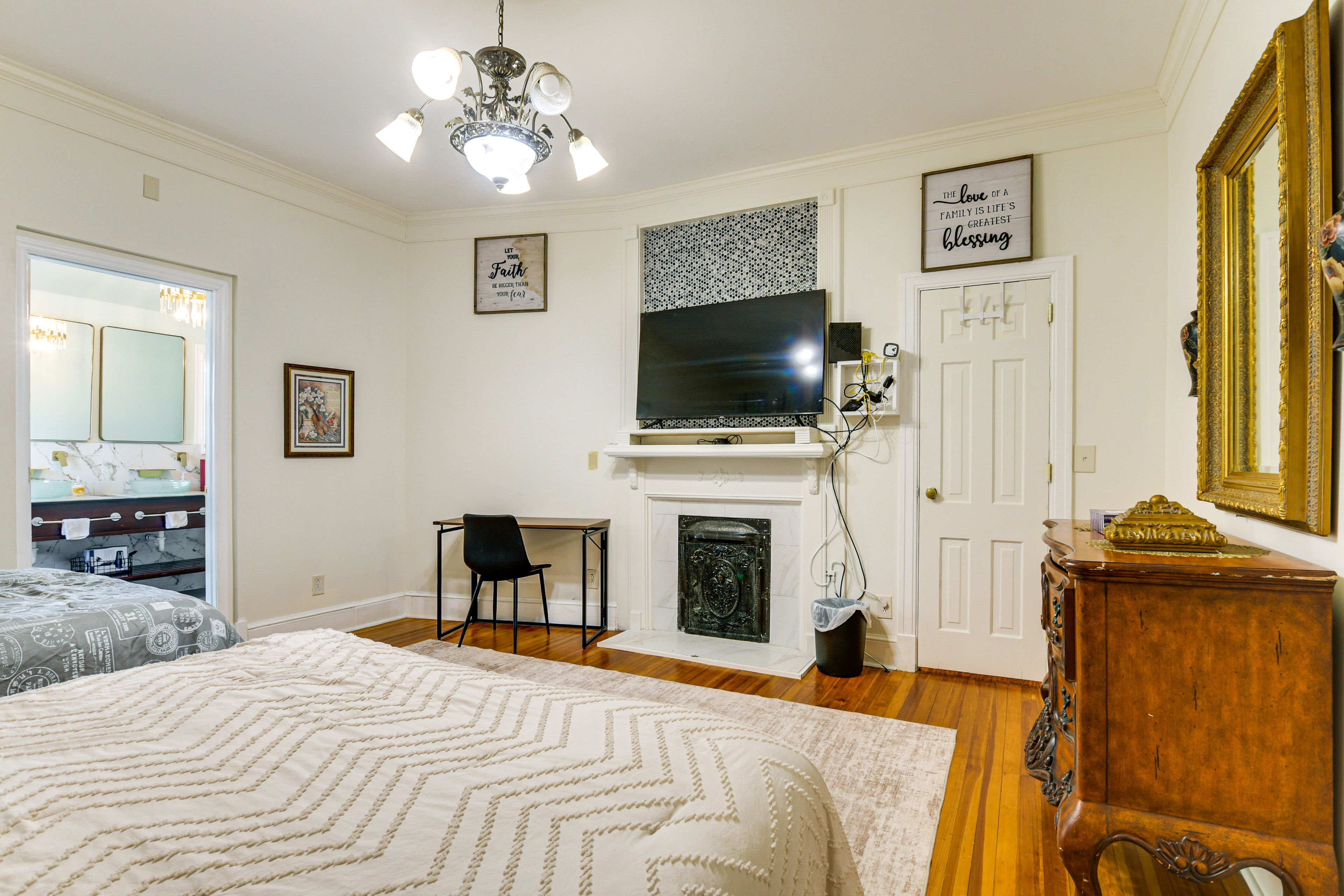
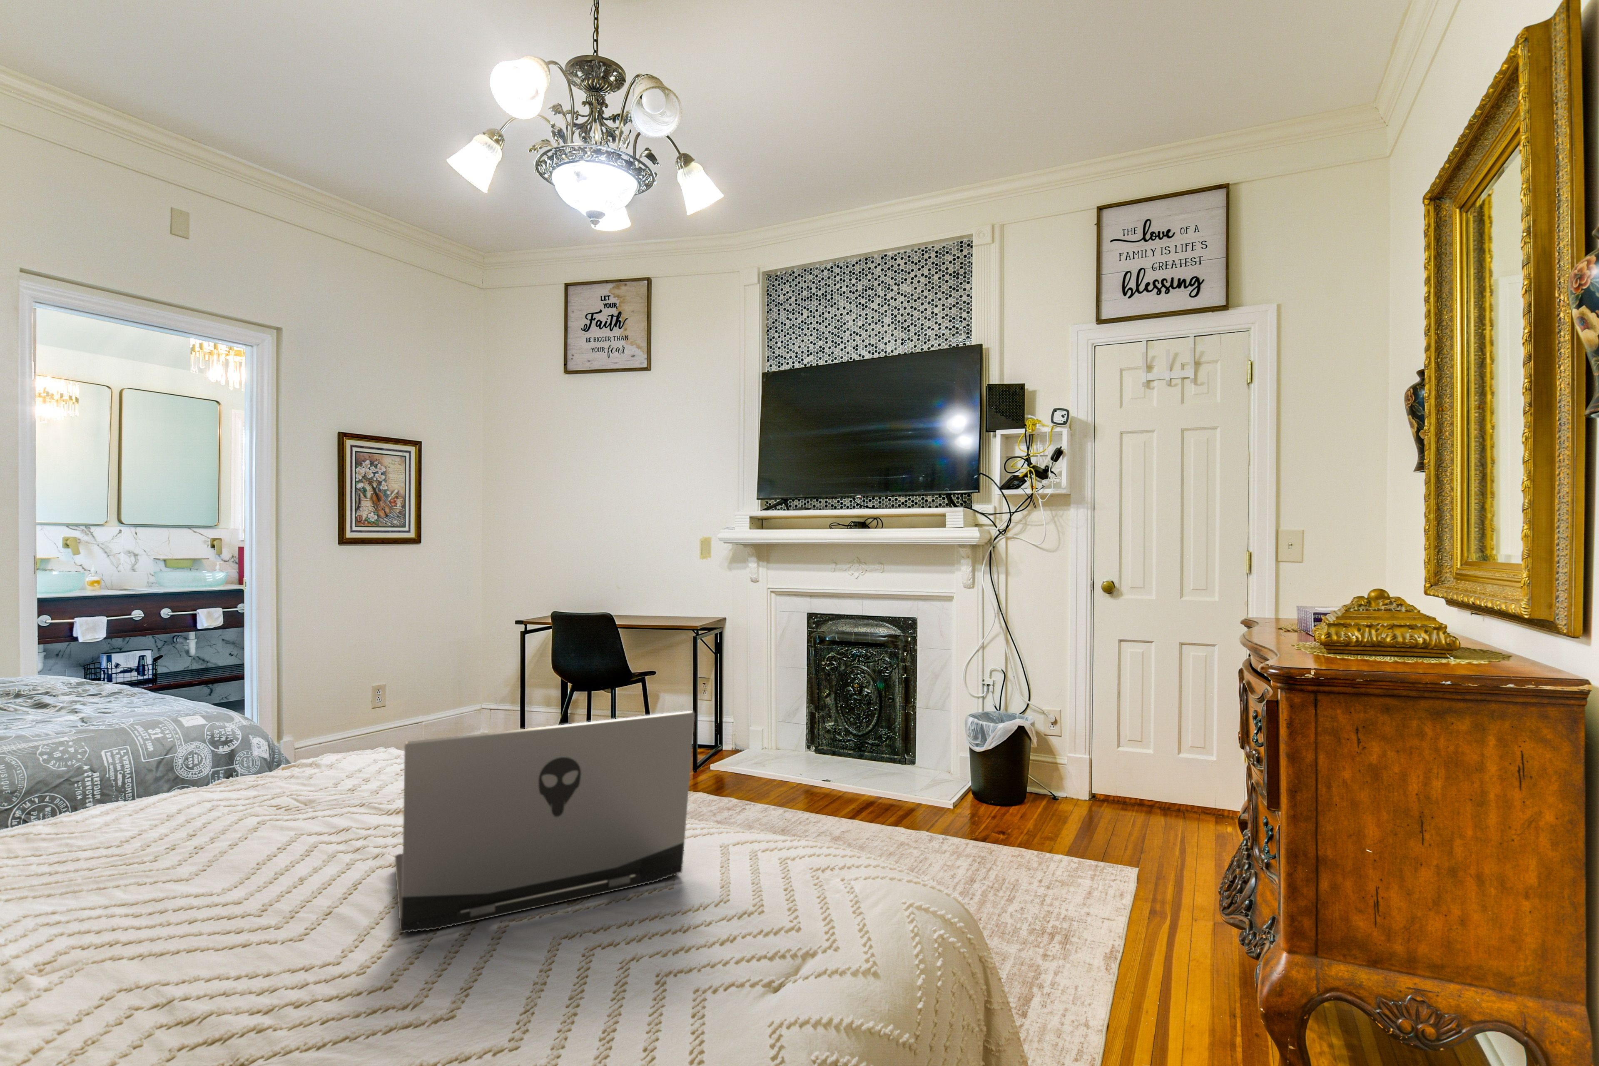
+ laptop [395,710,695,933]
